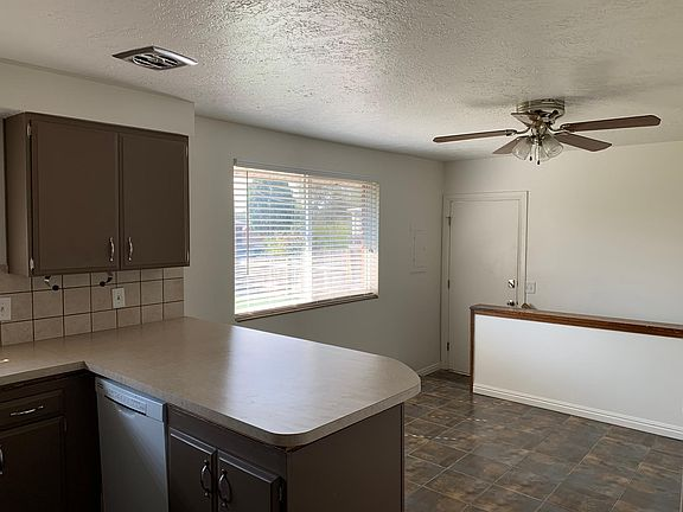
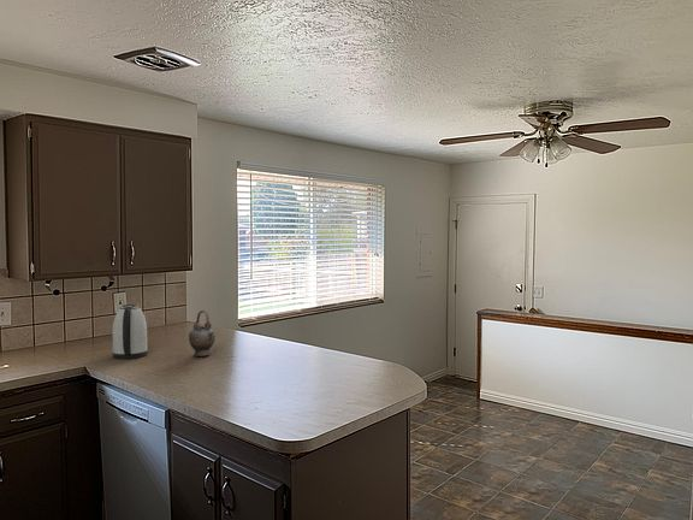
+ kettle [112,303,148,360]
+ teapot [188,309,217,358]
